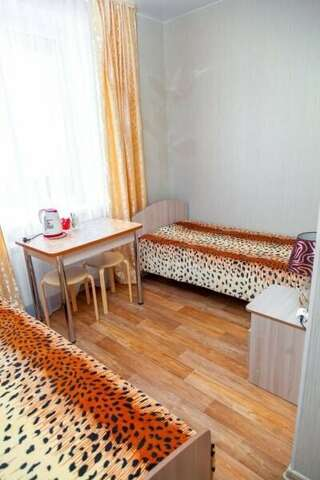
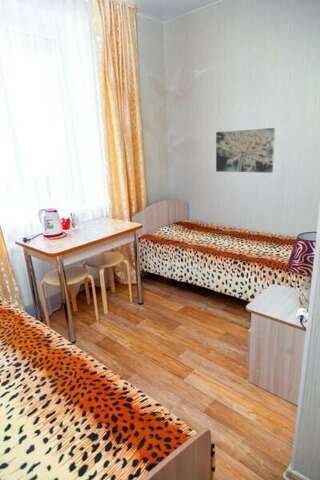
+ wall art [215,127,276,174]
